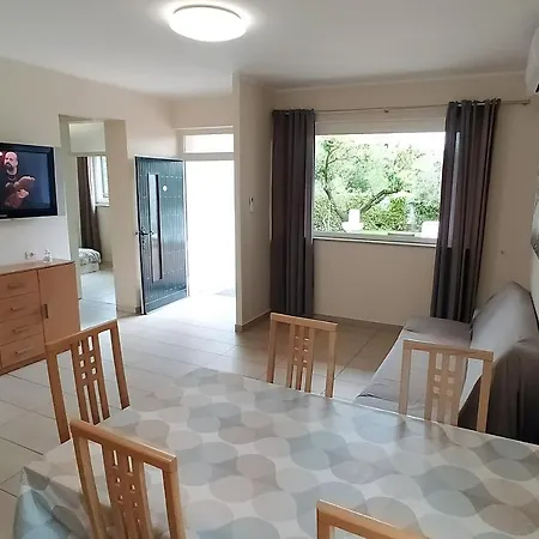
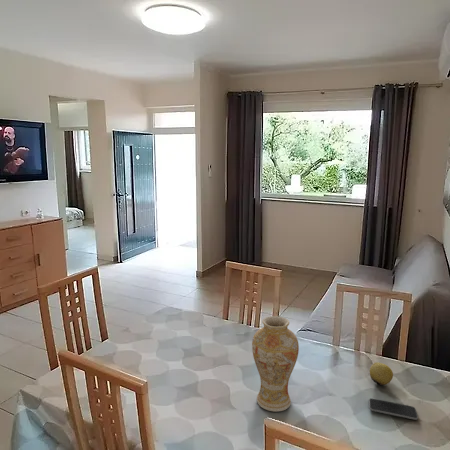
+ smartphone [368,397,419,421]
+ vase [251,315,300,413]
+ fruit [369,361,394,386]
